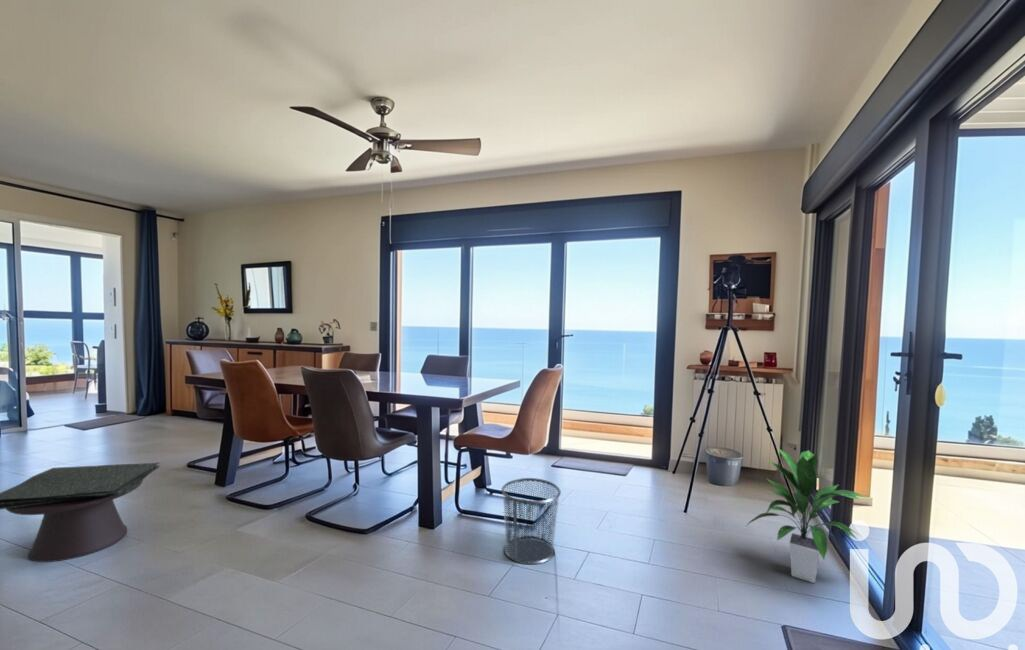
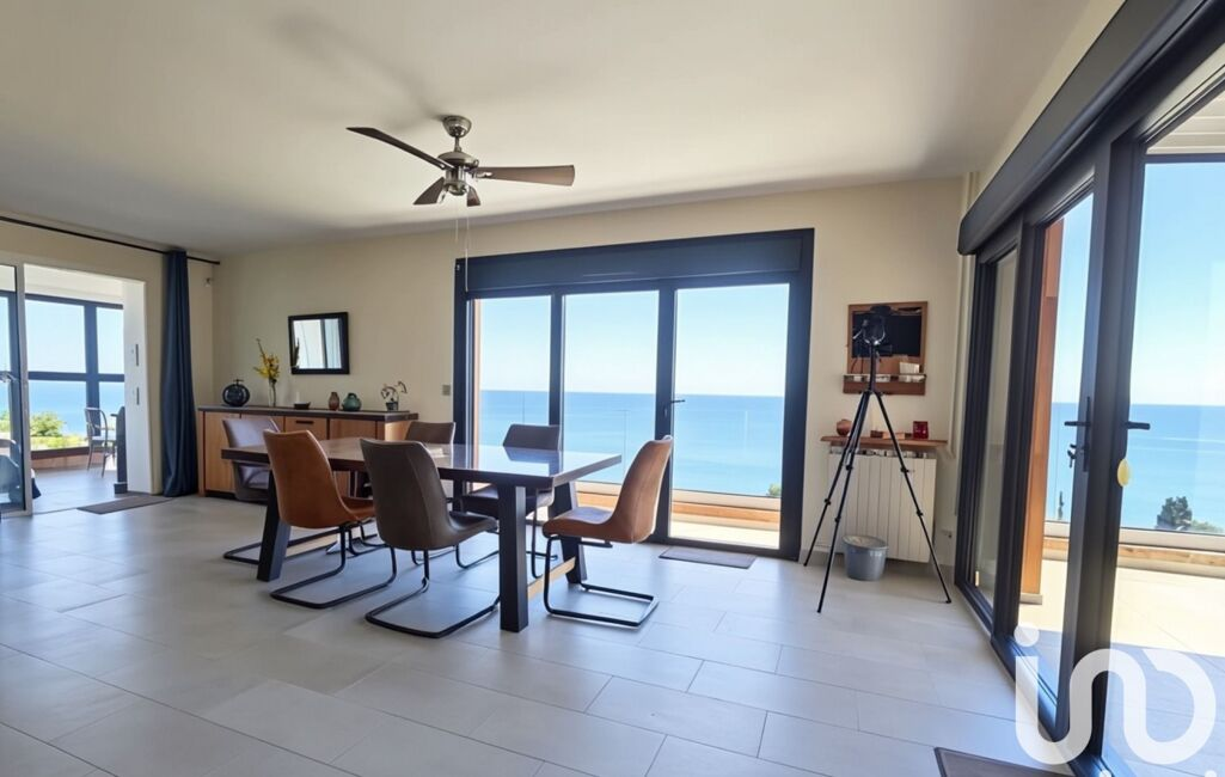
- side table [0,462,161,563]
- waste bin [500,477,562,565]
- indoor plant [746,446,870,584]
